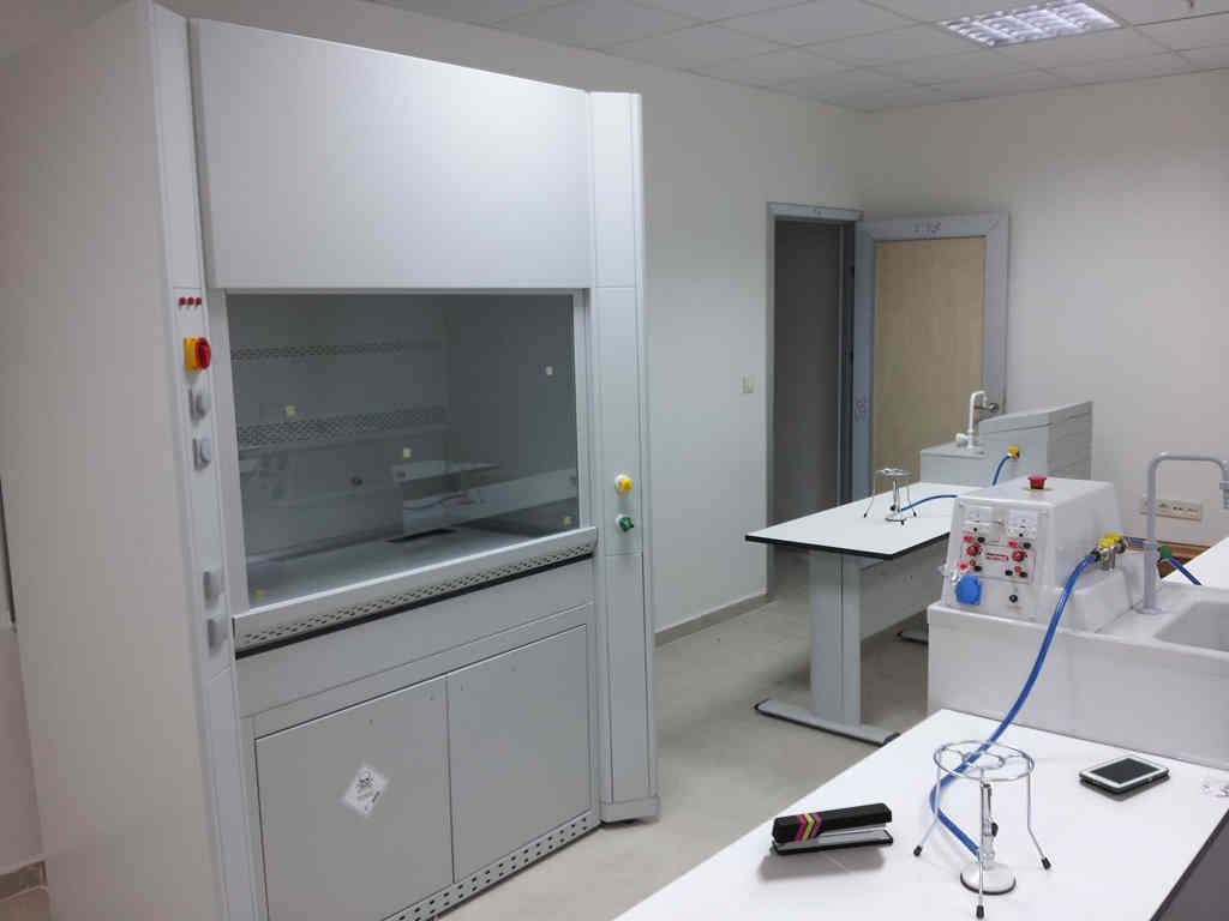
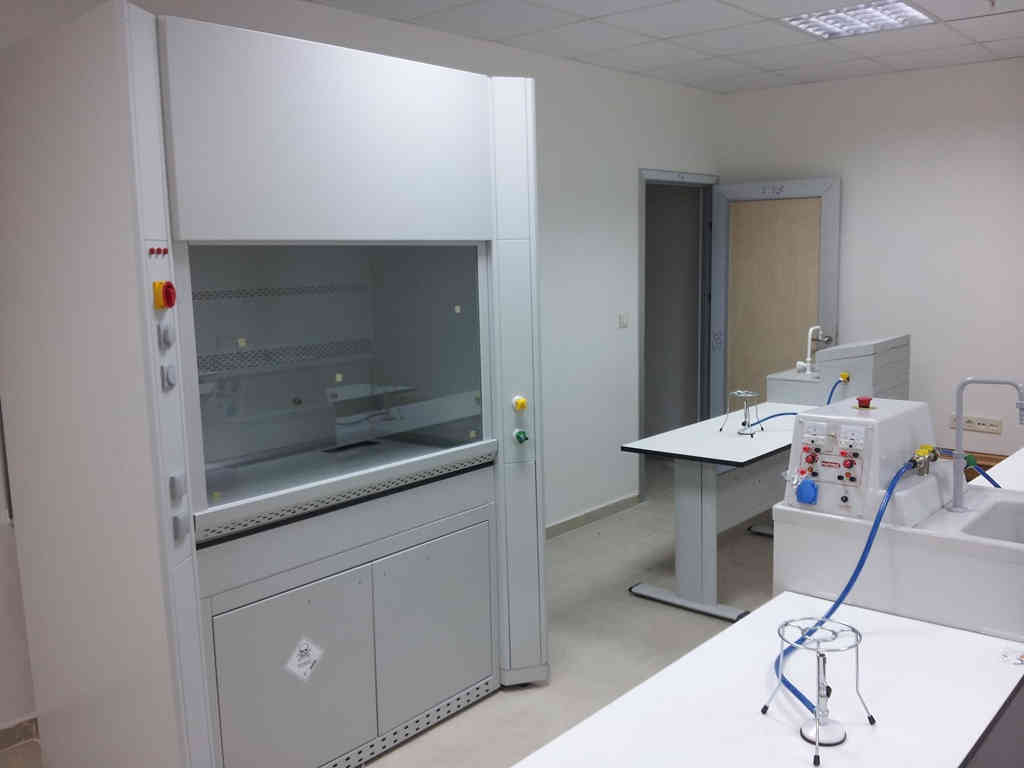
- stapler [771,801,894,855]
- cell phone [1078,754,1170,794]
